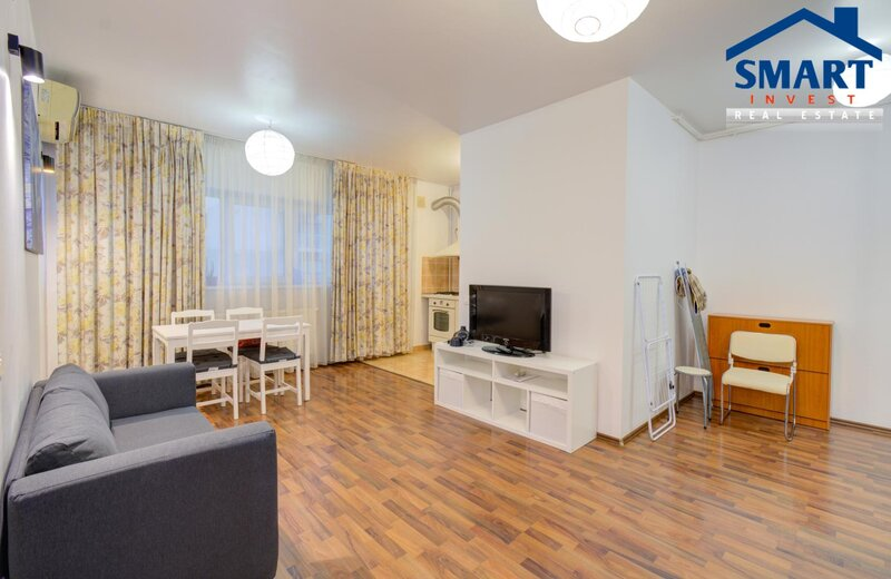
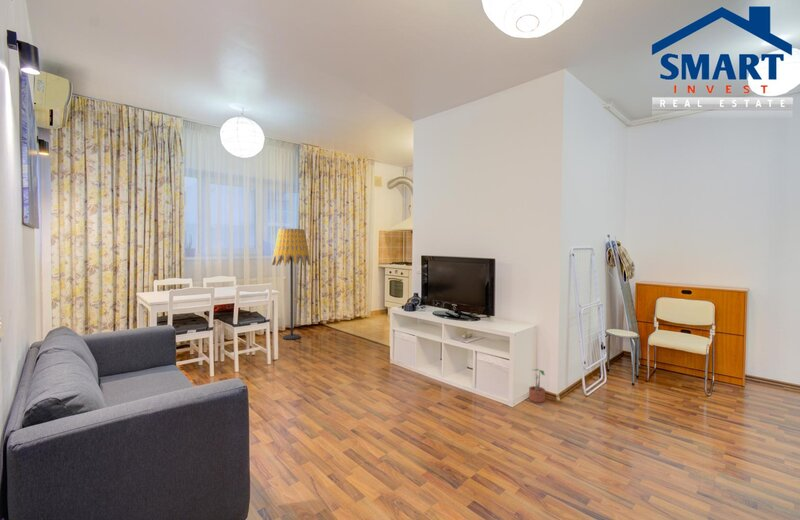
+ floor lamp [271,228,312,341]
+ potted plant [528,368,546,403]
